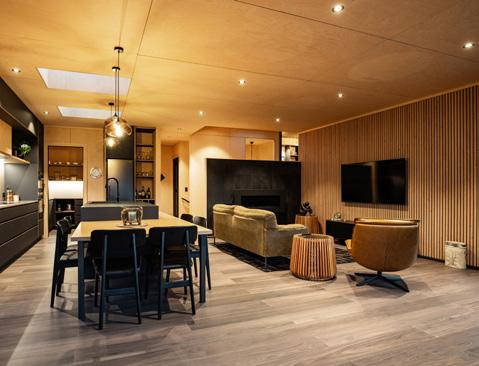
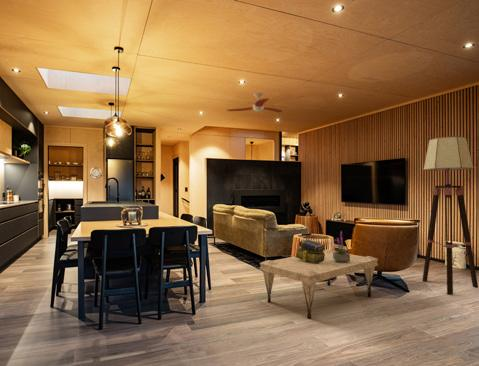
+ coffee table [259,248,379,320]
+ floor lamp [421,135,479,296]
+ ceiling fan [226,92,283,114]
+ stack of books [294,238,326,264]
+ potted plant [333,230,350,263]
